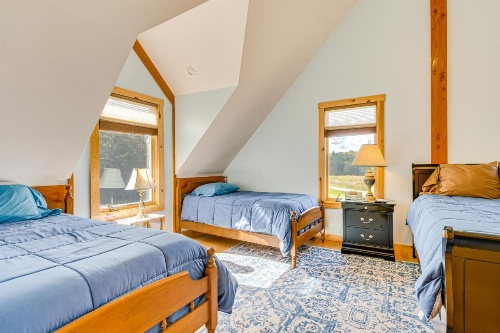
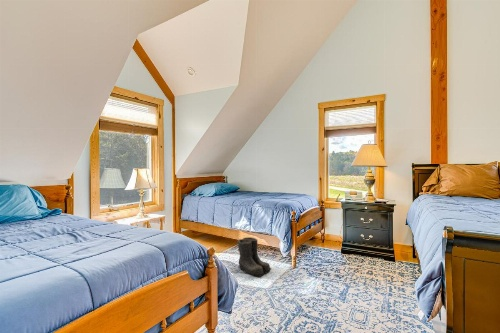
+ boots [237,236,272,278]
